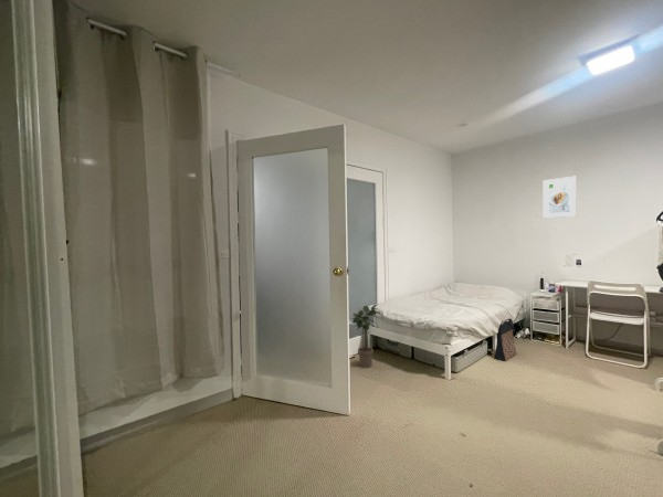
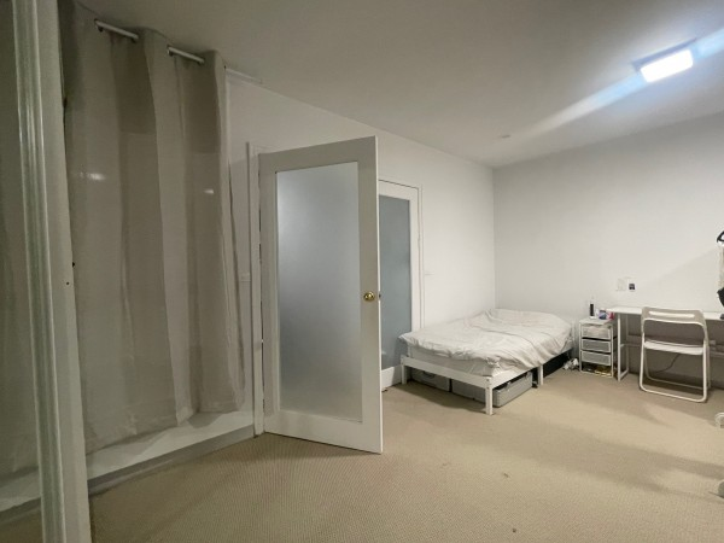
- potted plant [350,303,382,369]
- bag [493,317,517,362]
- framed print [543,176,577,220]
